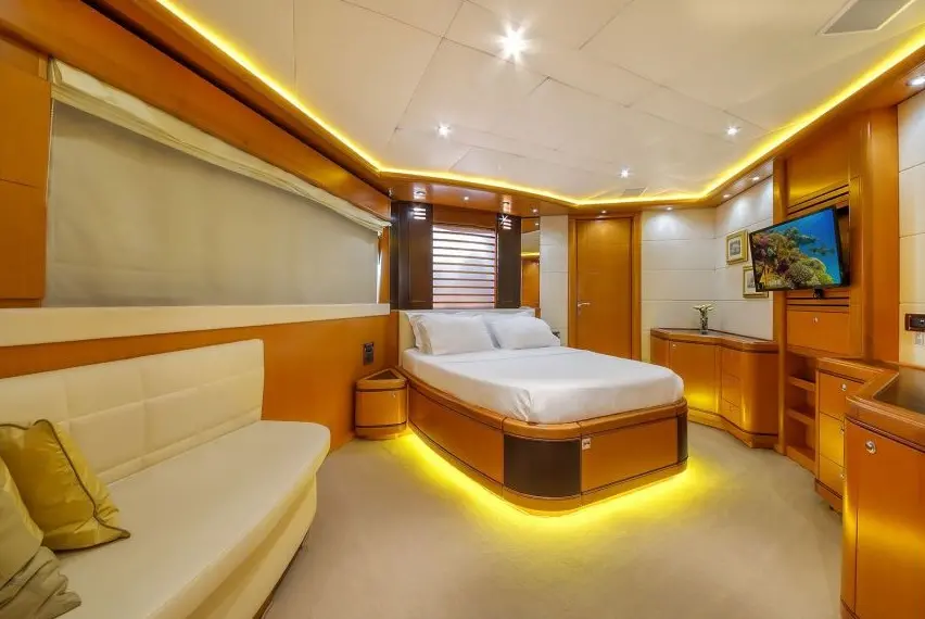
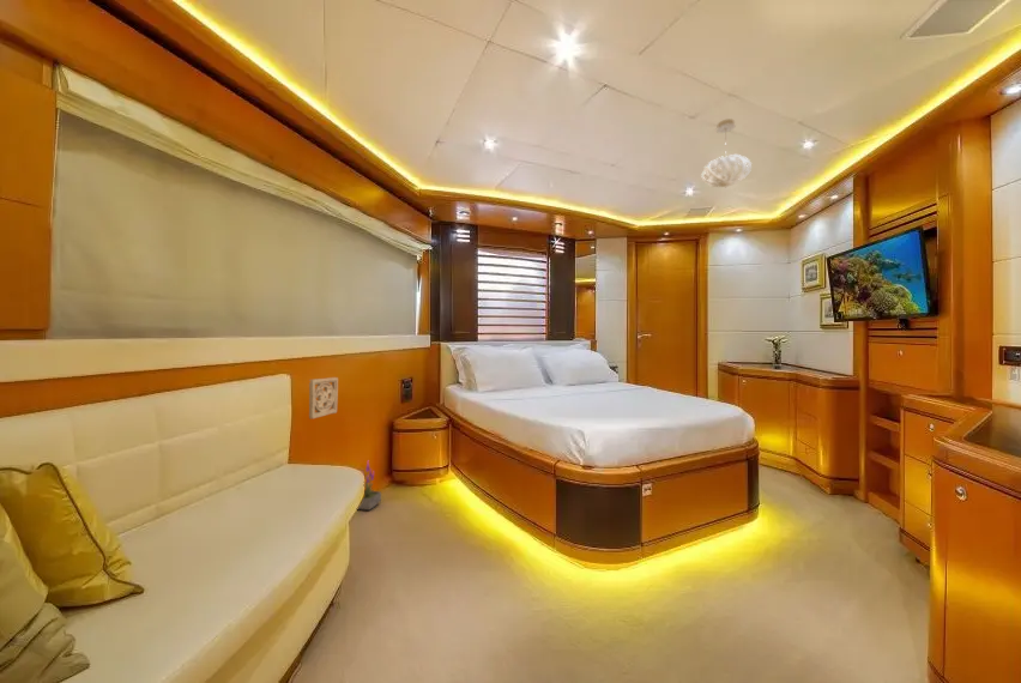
+ pendant light [700,117,753,188]
+ potted plant [357,460,382,512]
+ wall ornament [308,376,339,419]
